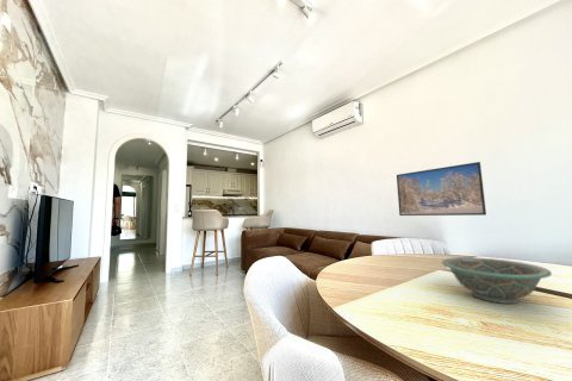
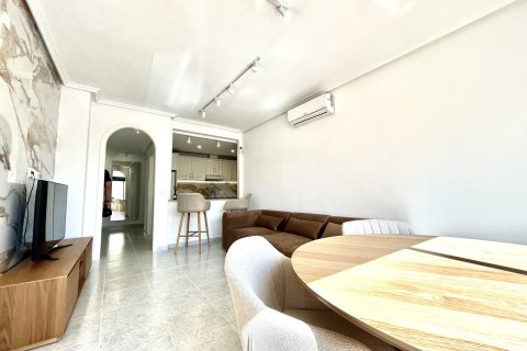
- decorative bowl [441,256,553,305]
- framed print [396,161,487,217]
